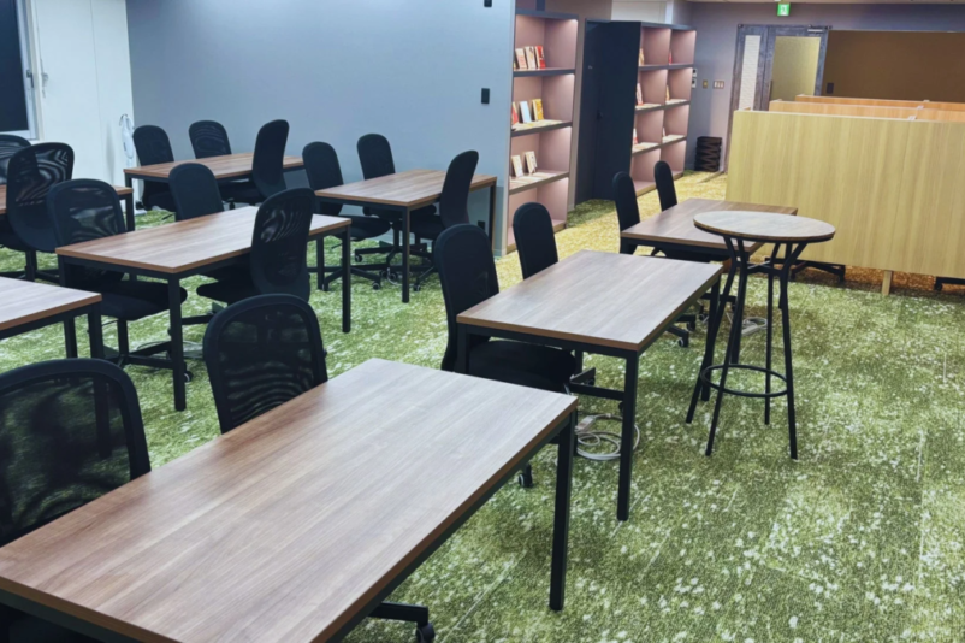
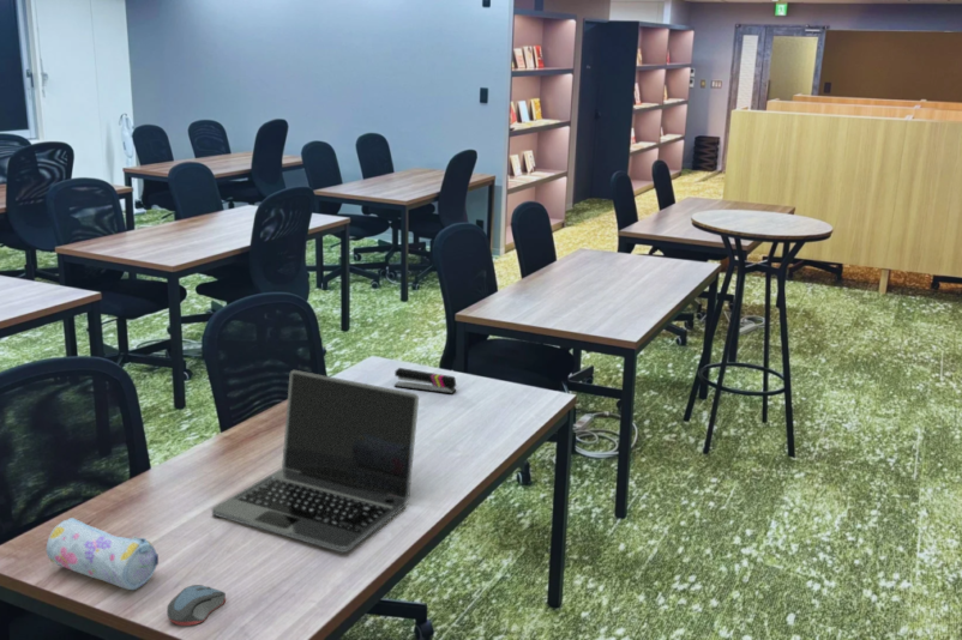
+ computer mouse [166,584,227,627]
+ laptop [211,369,420,554]
+ stapler [393,367,457,396]
+ pencil case [46,517,160,591]
